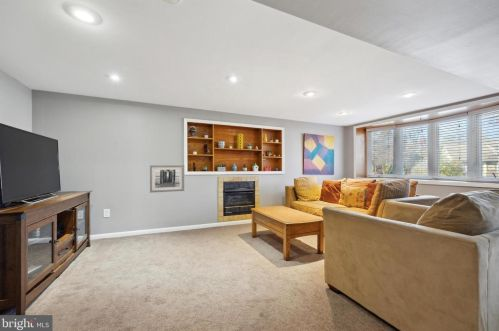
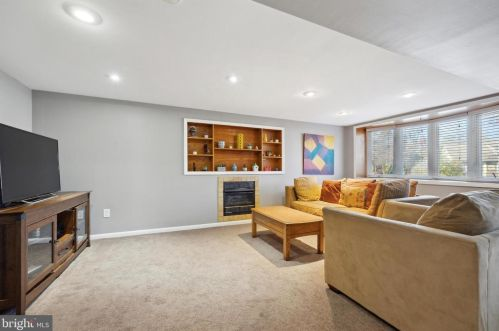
- wall art [149,164,185,194]
